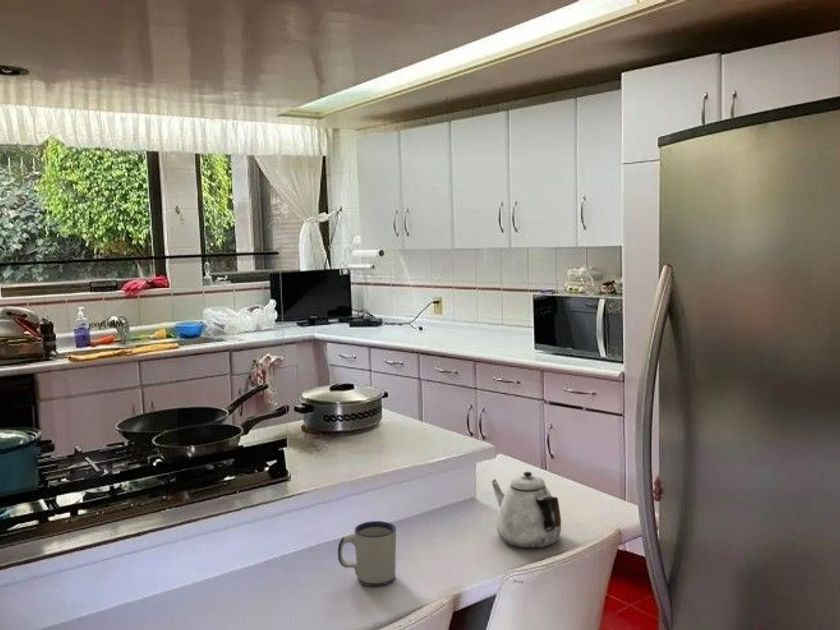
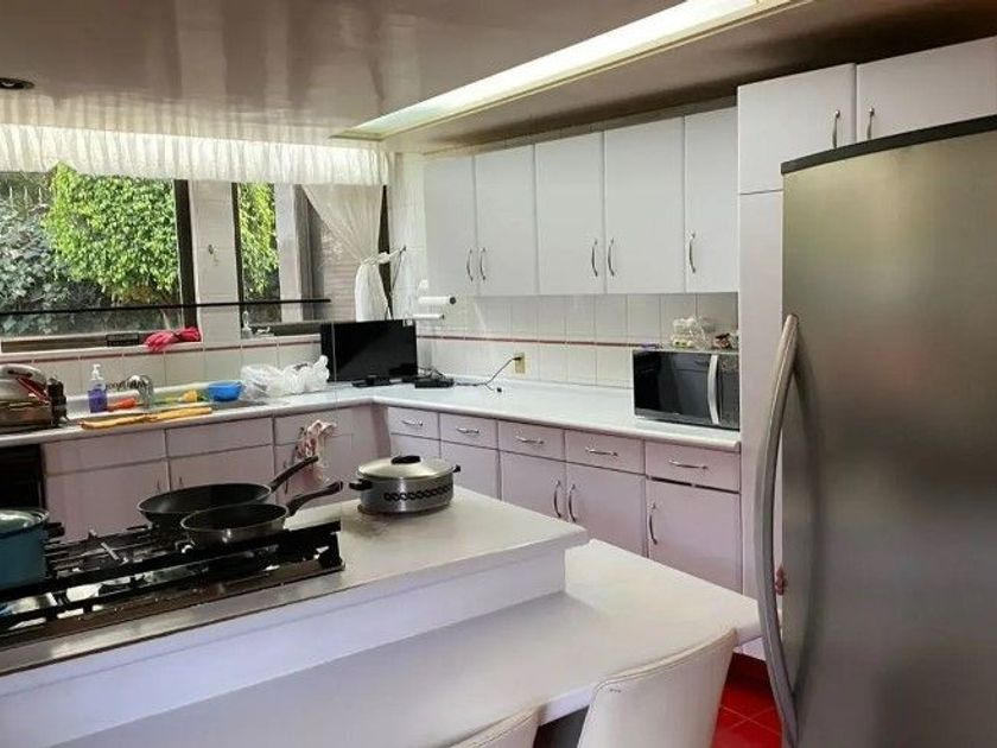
- mug [337,520,397,587]
- teapot [490,471,562,549]
